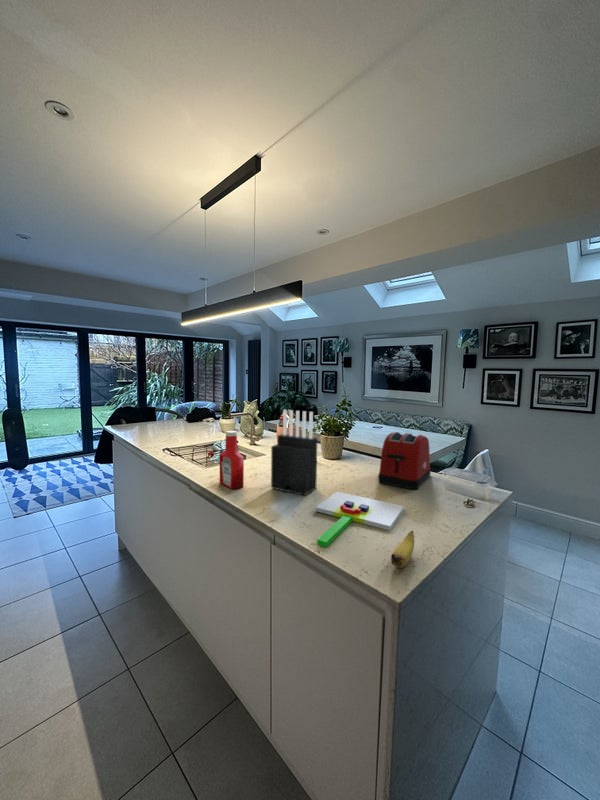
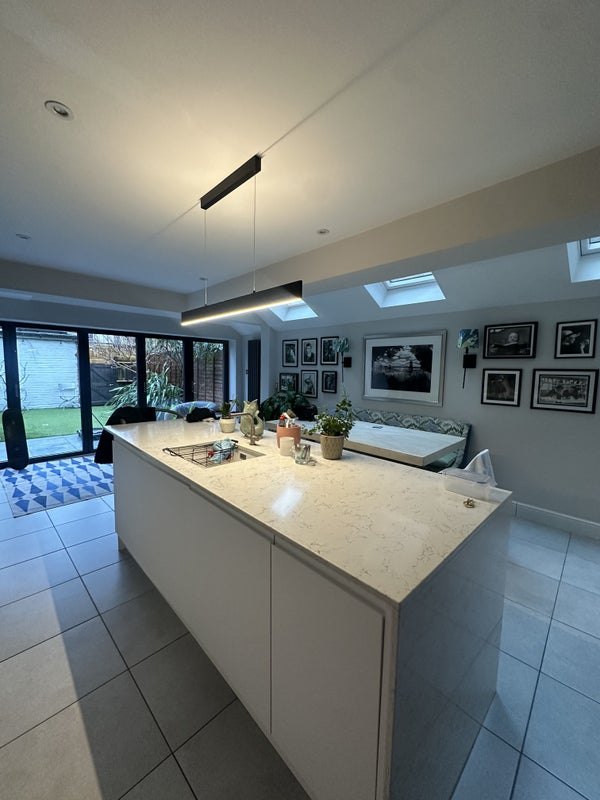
- soap bottle [219,430,245,490]
- toaster [377,431,432,491]
- knife block [270,409,318,497]
- chopping board [314,491,405,548]
- banana [390,530,415,569]
